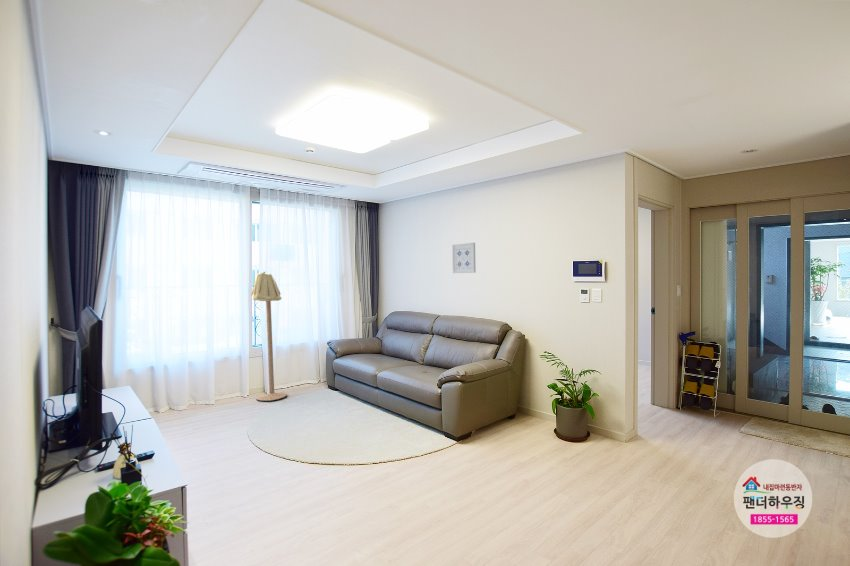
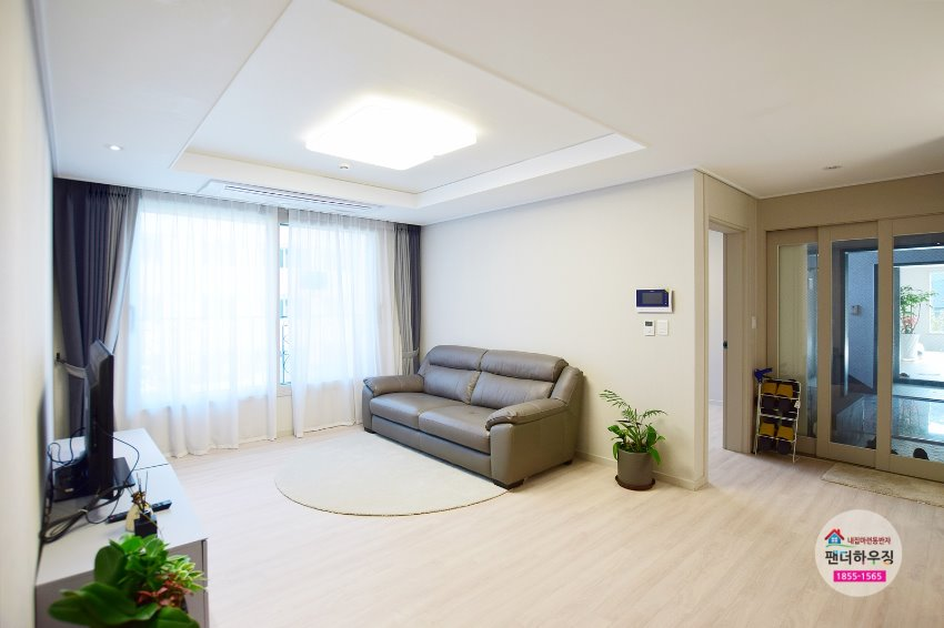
- wall art [451,242,477,274]
- floor lamp [250,271,288,402]
